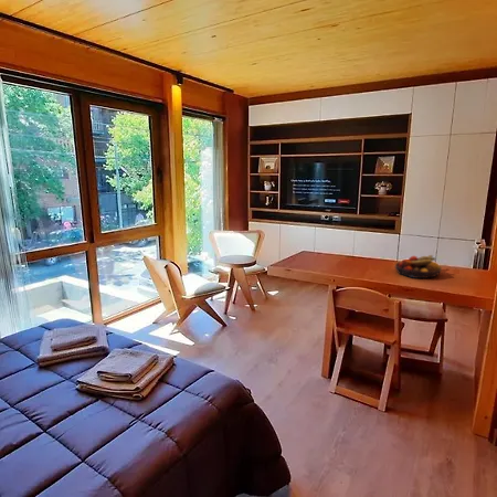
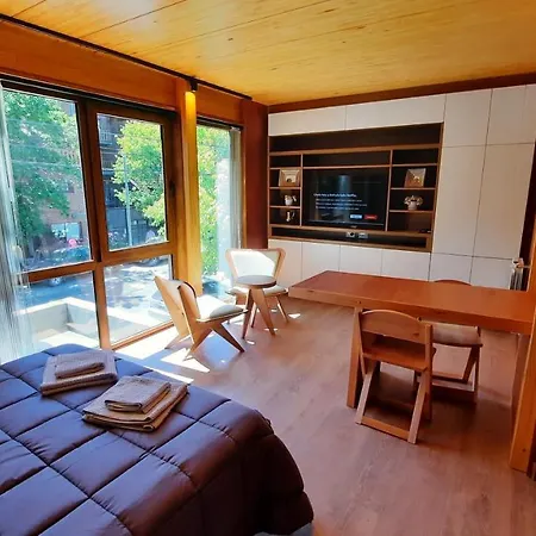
- fruit bowl [394,254,443,279]
